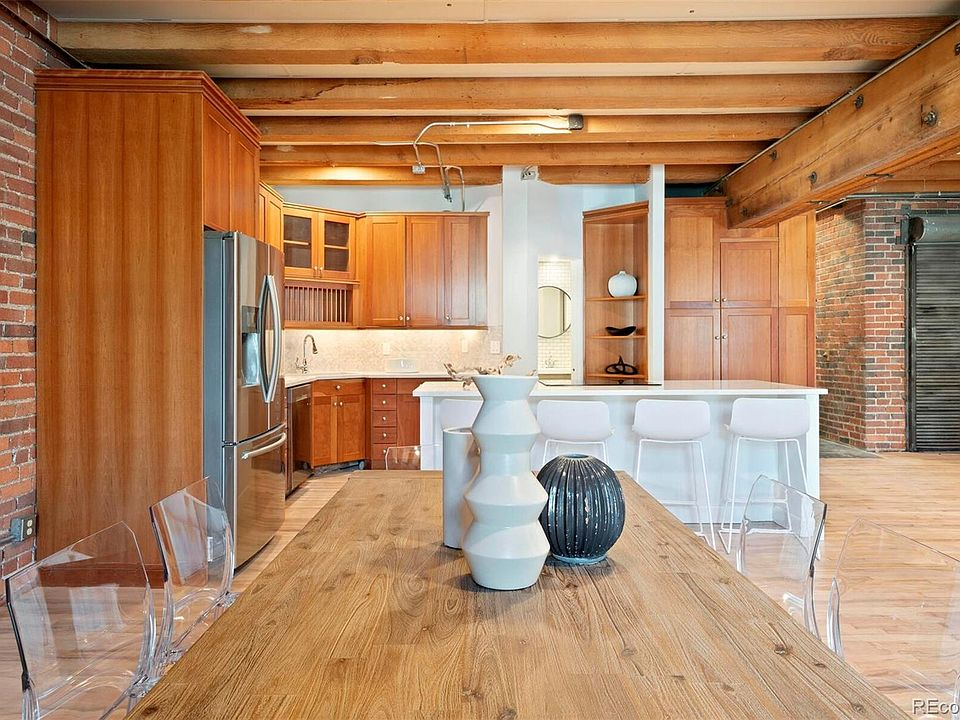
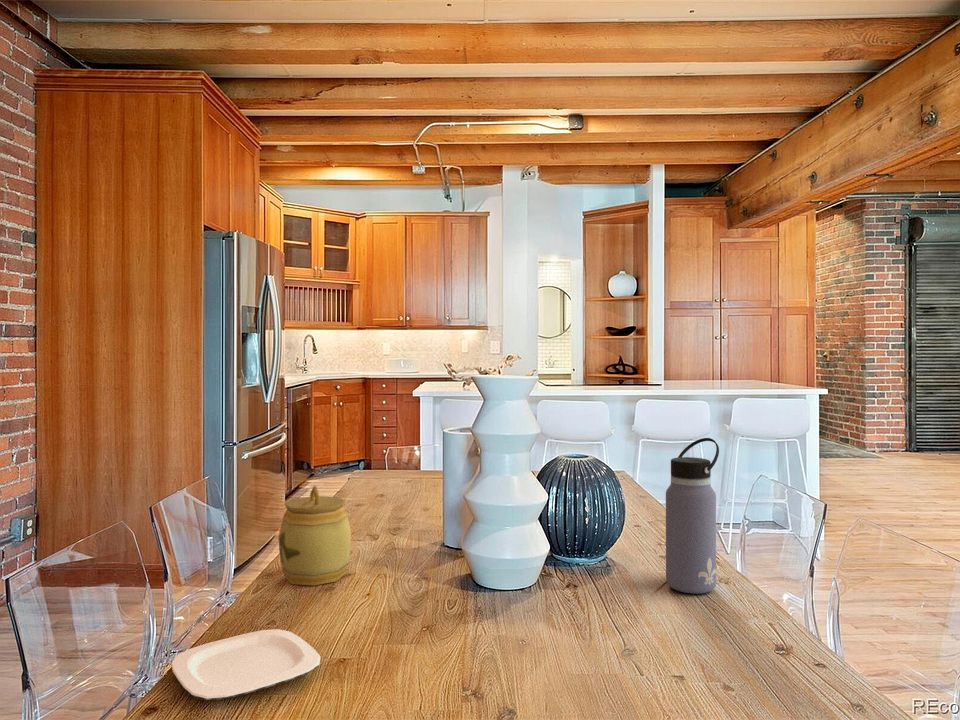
+ water bottle [665,437,720,595]
+ plate [170,628,321,701]
+ jar [277,485,352,587]
